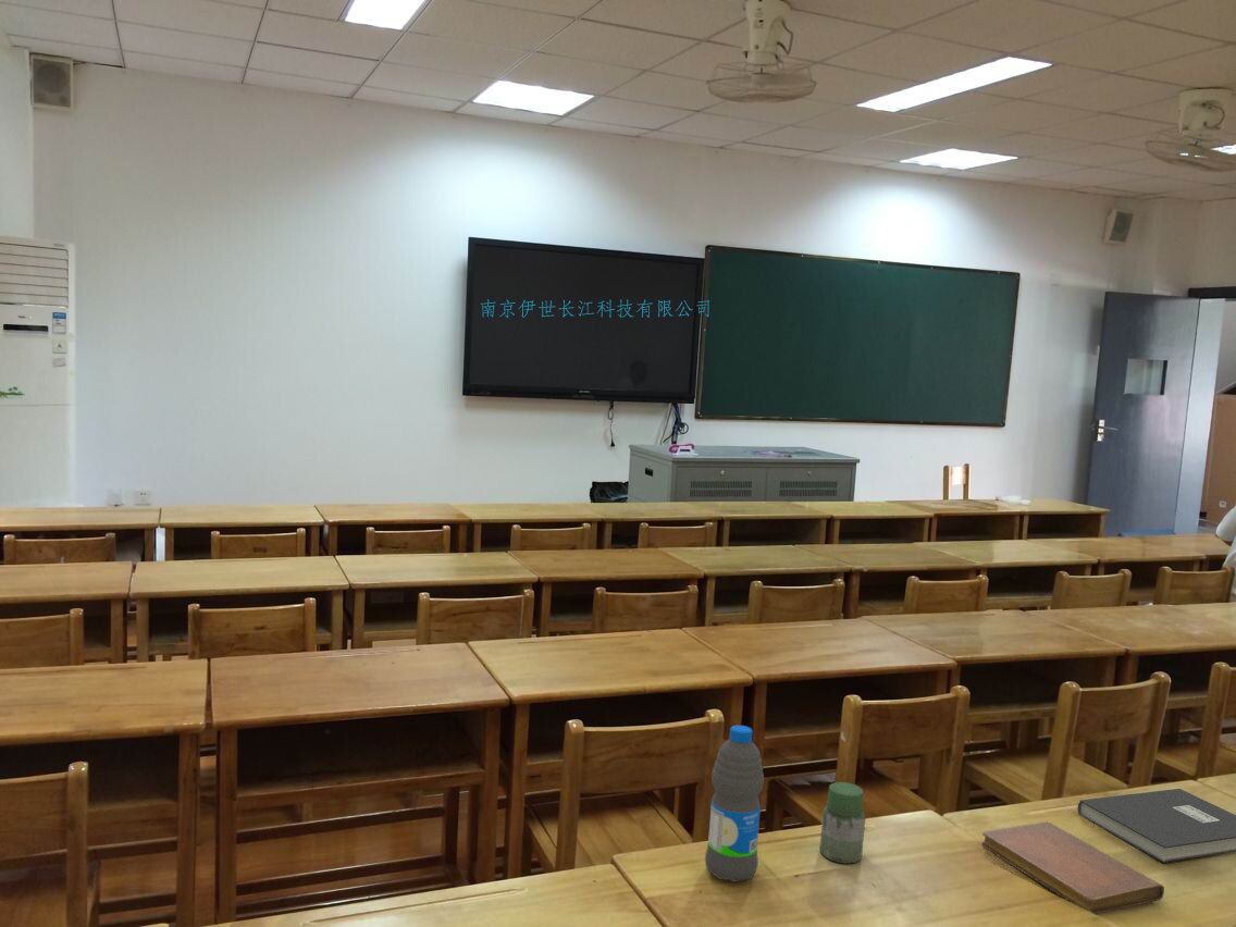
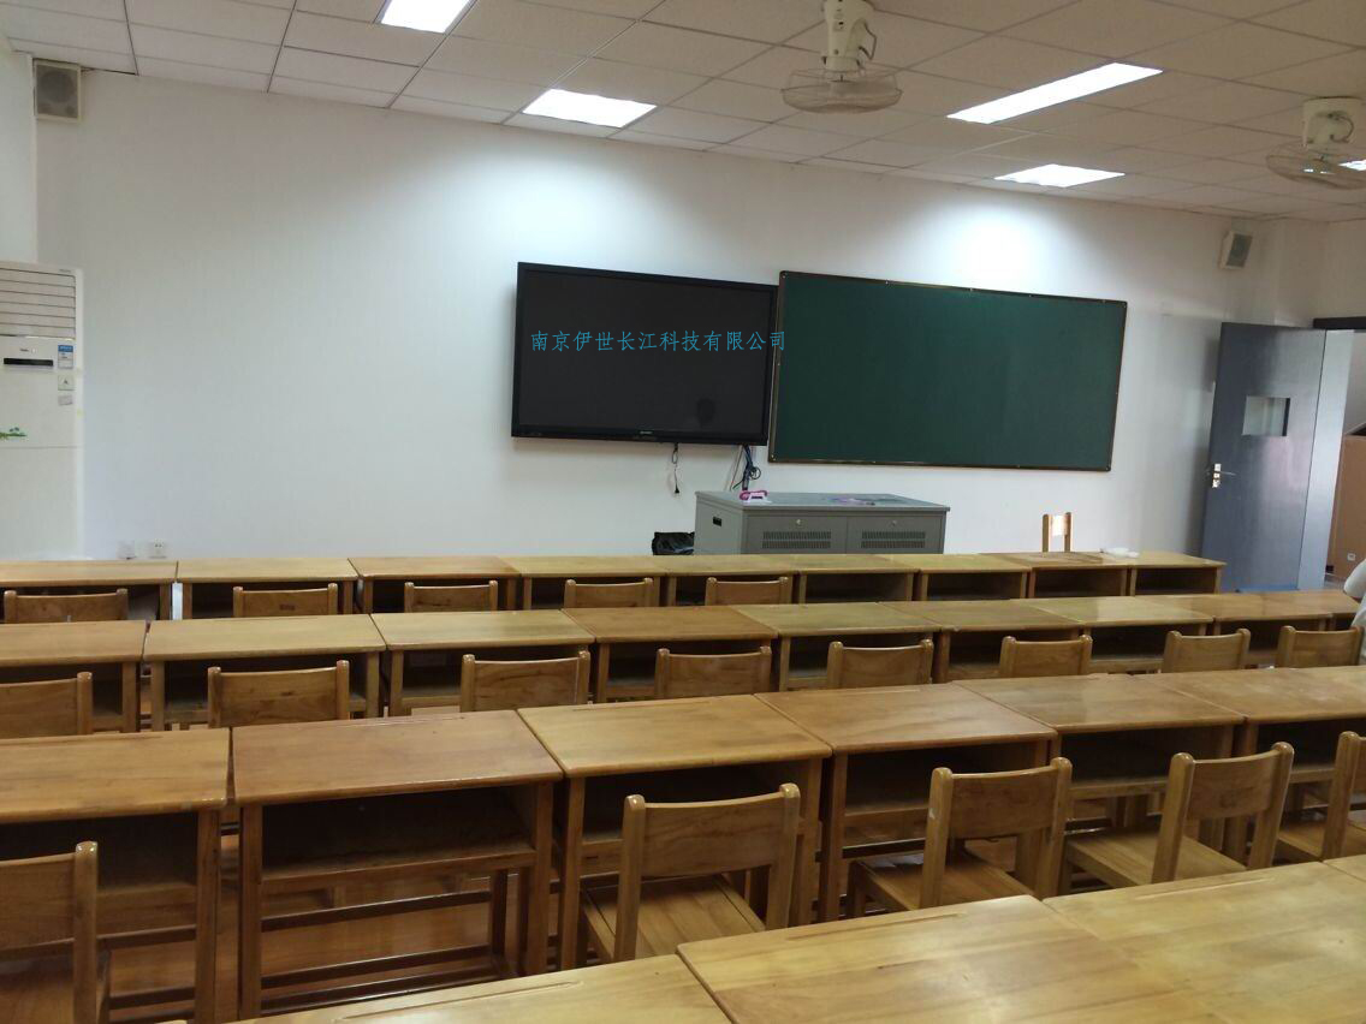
- notebook [980,820,1165,916]
- water bottle [704,725,765,883]
- jar [819,781,866,865]
- book [1076,788,1236,864]
